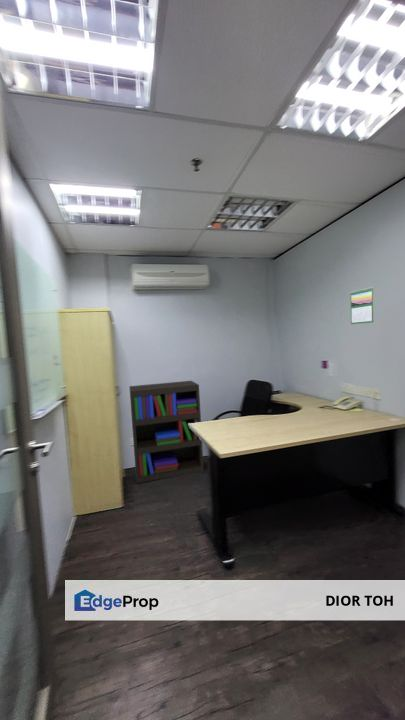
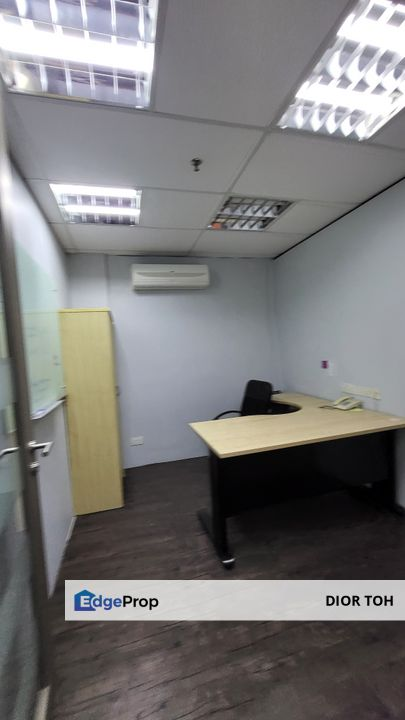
- calendar [349,286,375,325]
- bookshelf [128,380,205,484]
